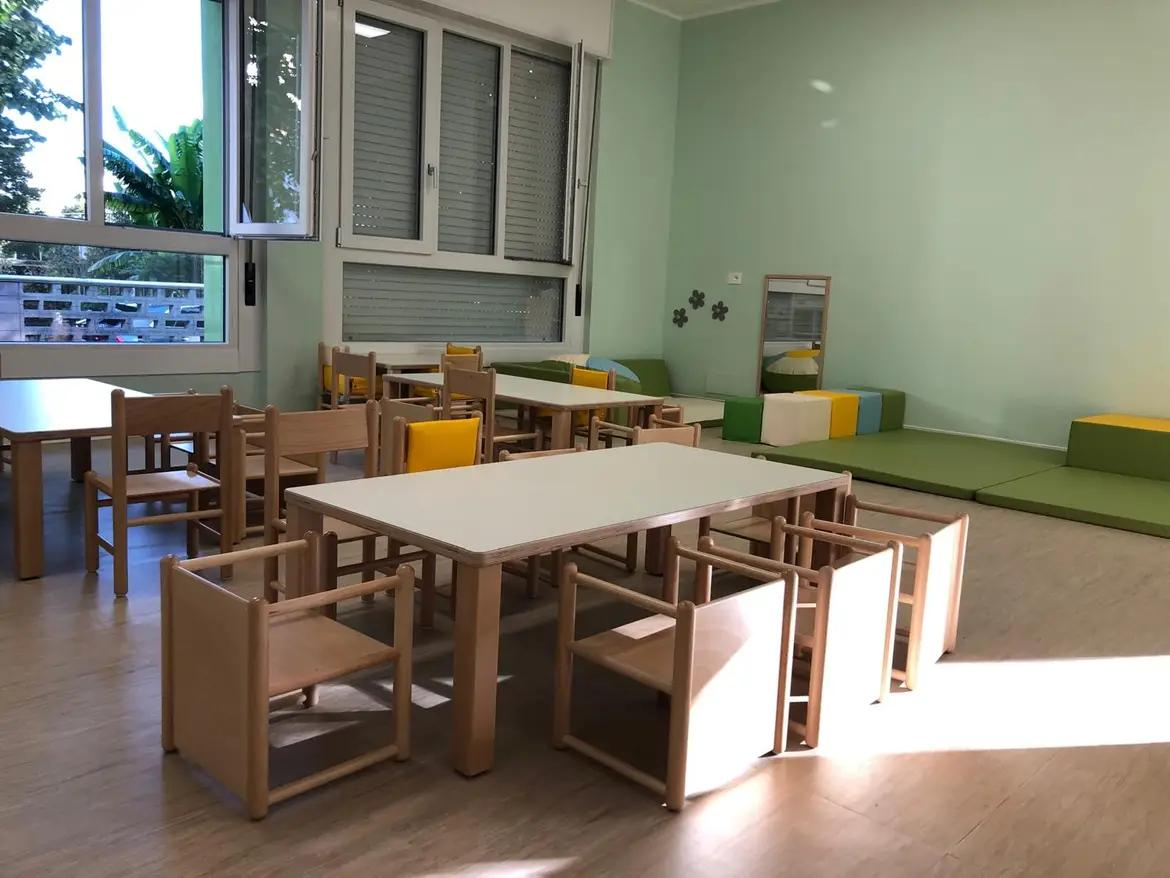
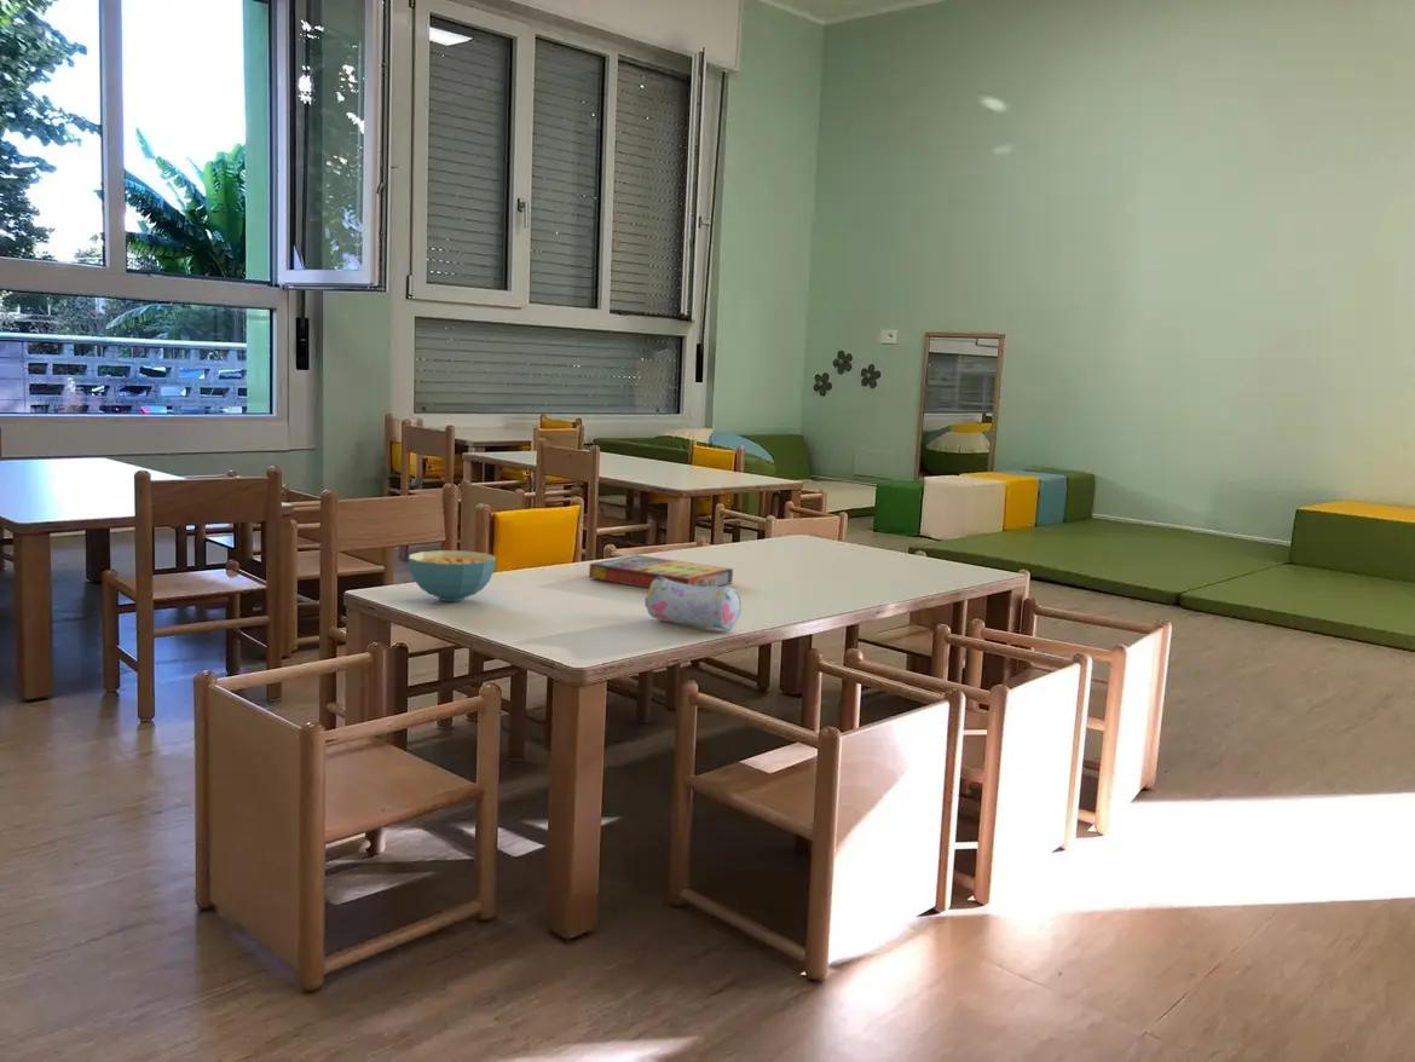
+ pencil case [643,577,743,631]
+ game compilation box [588,554,734,589]
+ cereal bowl [408,549,497,602]
